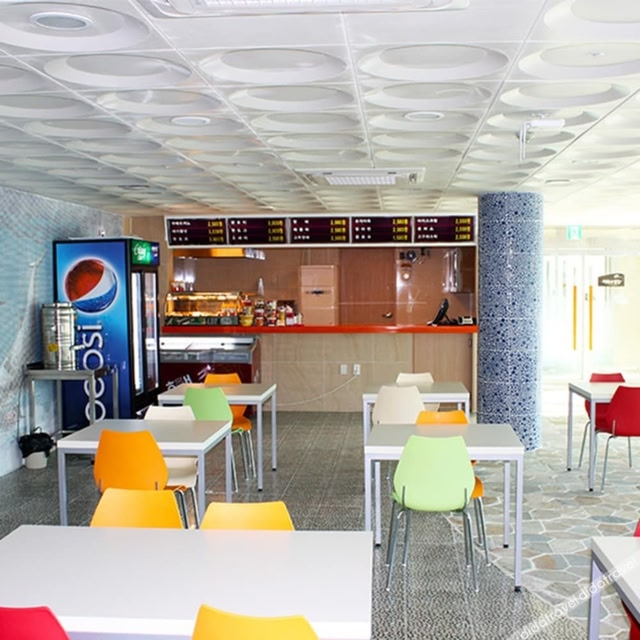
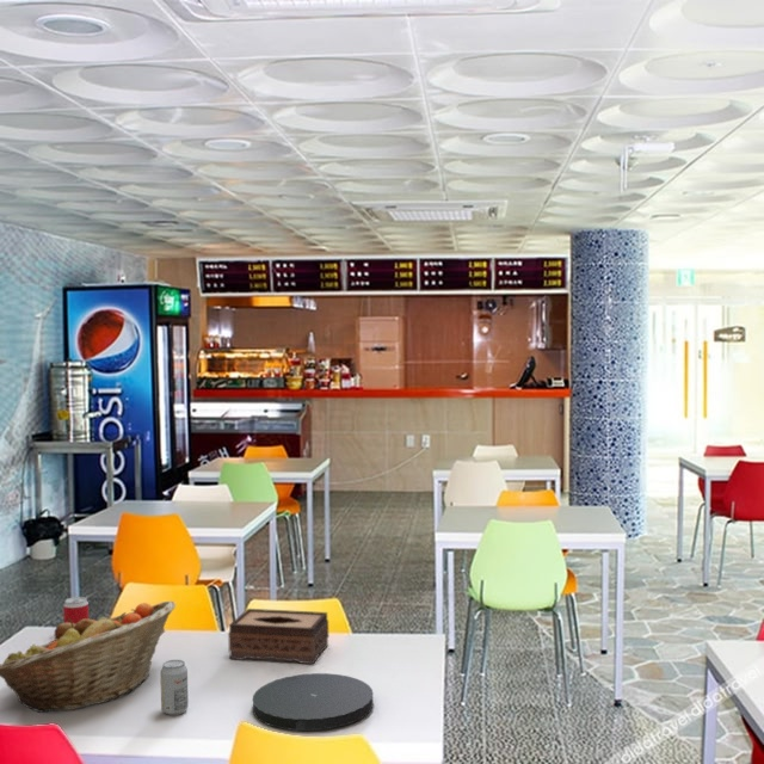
+ beverage can [62,596,90,624]
+ beverage can [159,659,190,716]
+ fruit basket [0,600,177,714]
+ tissue box [227,608,329,665]
+ plate [252,672,375,732]
